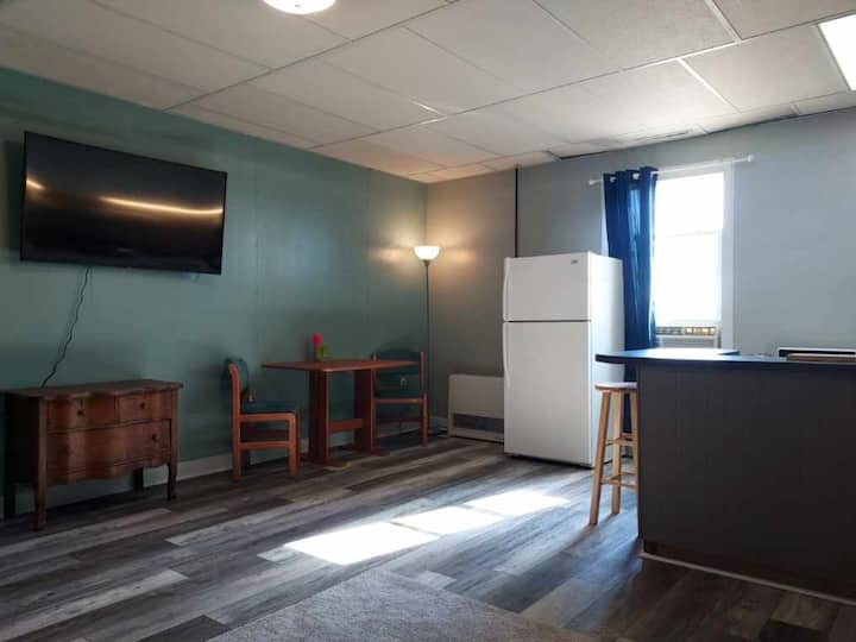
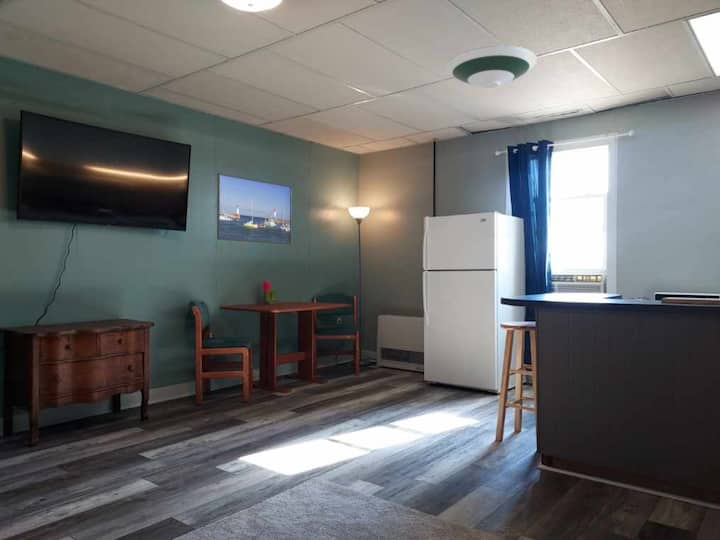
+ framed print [216,172,293,246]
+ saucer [445,45,538,89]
